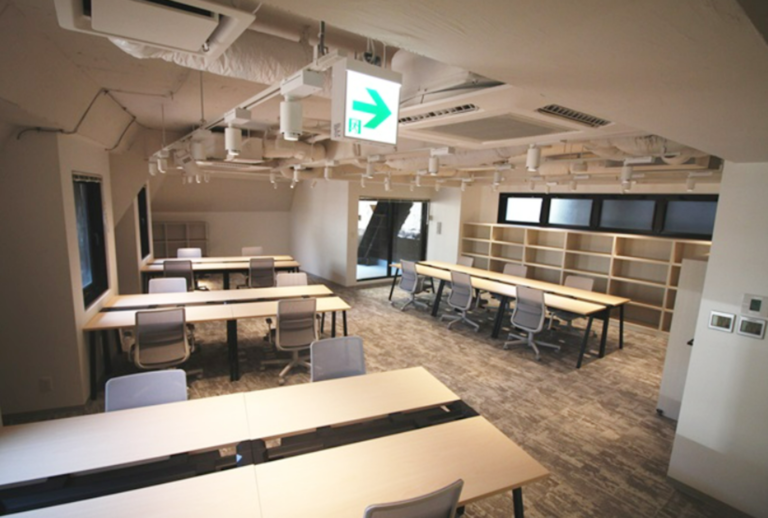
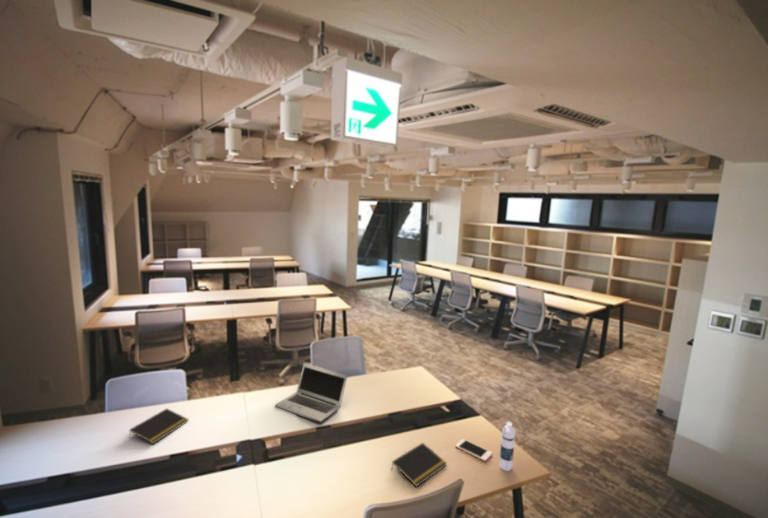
+ water bottle [498,421,517,472]
+ notepad [390,442,448,488]
+ notepad [128,407,190,445]
+ cell phone [454,438,493,462]
+ laptop [274,362,349,424]
